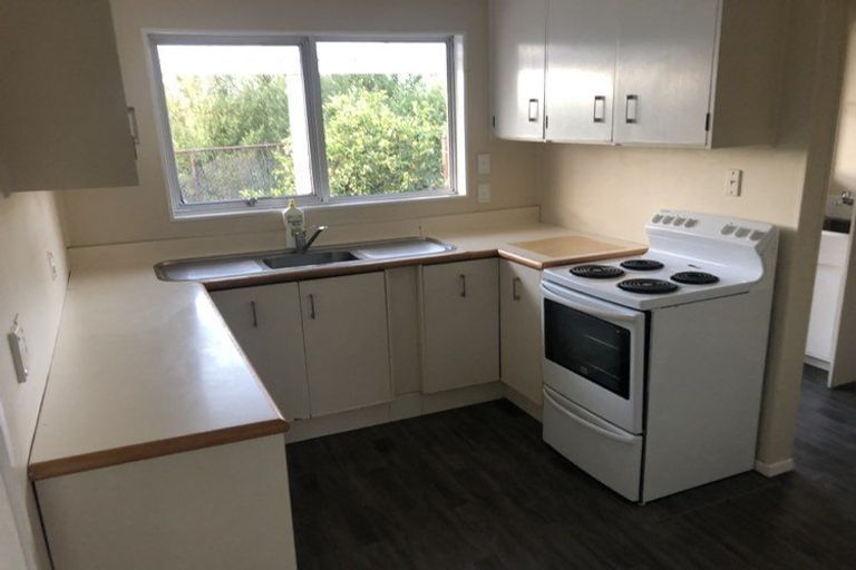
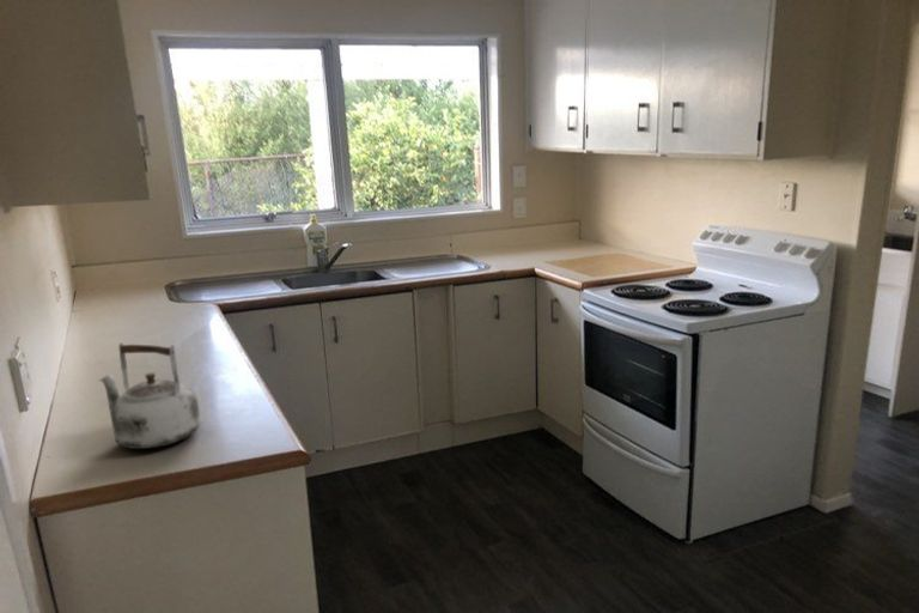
+ kettle [97,342,202,450]
